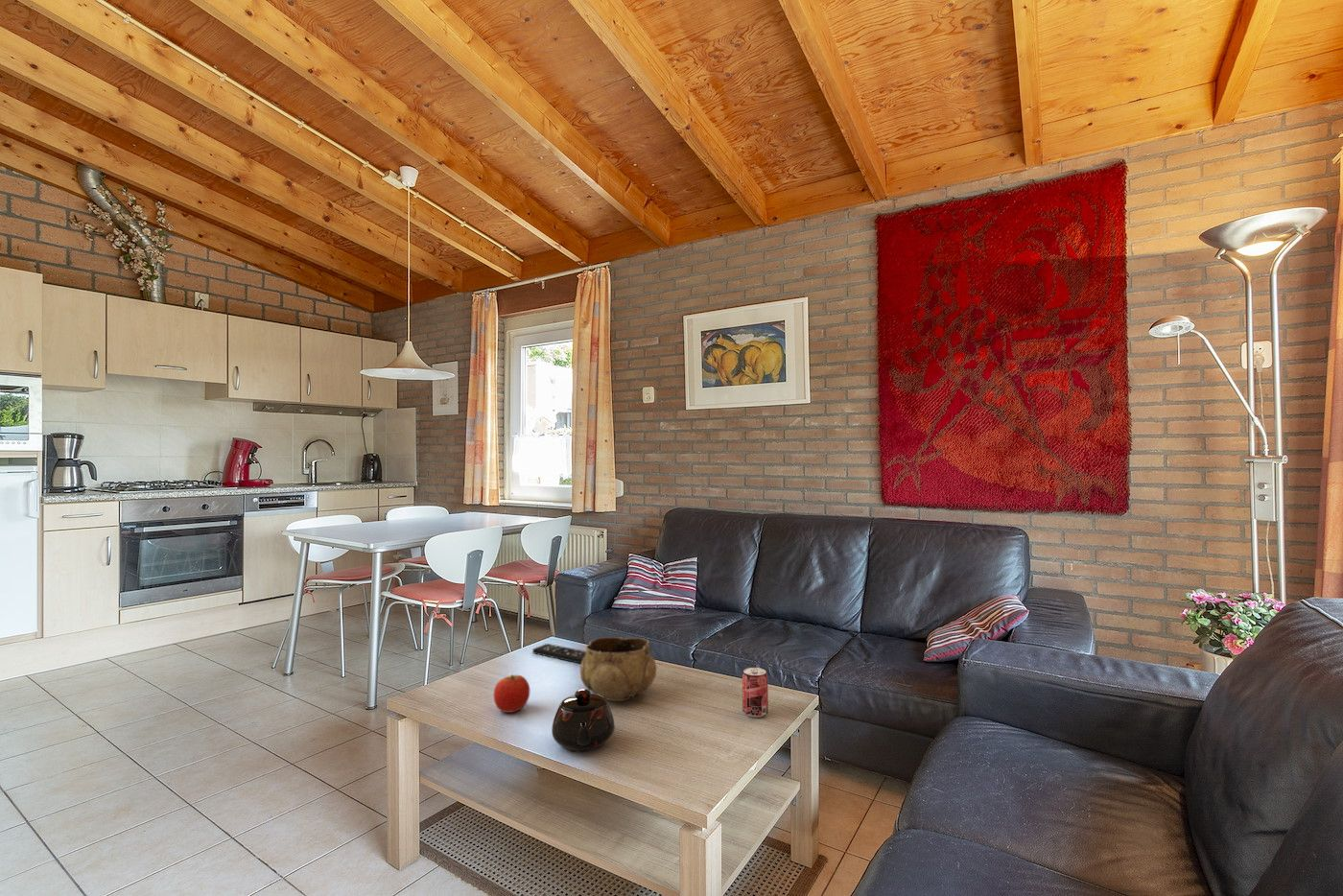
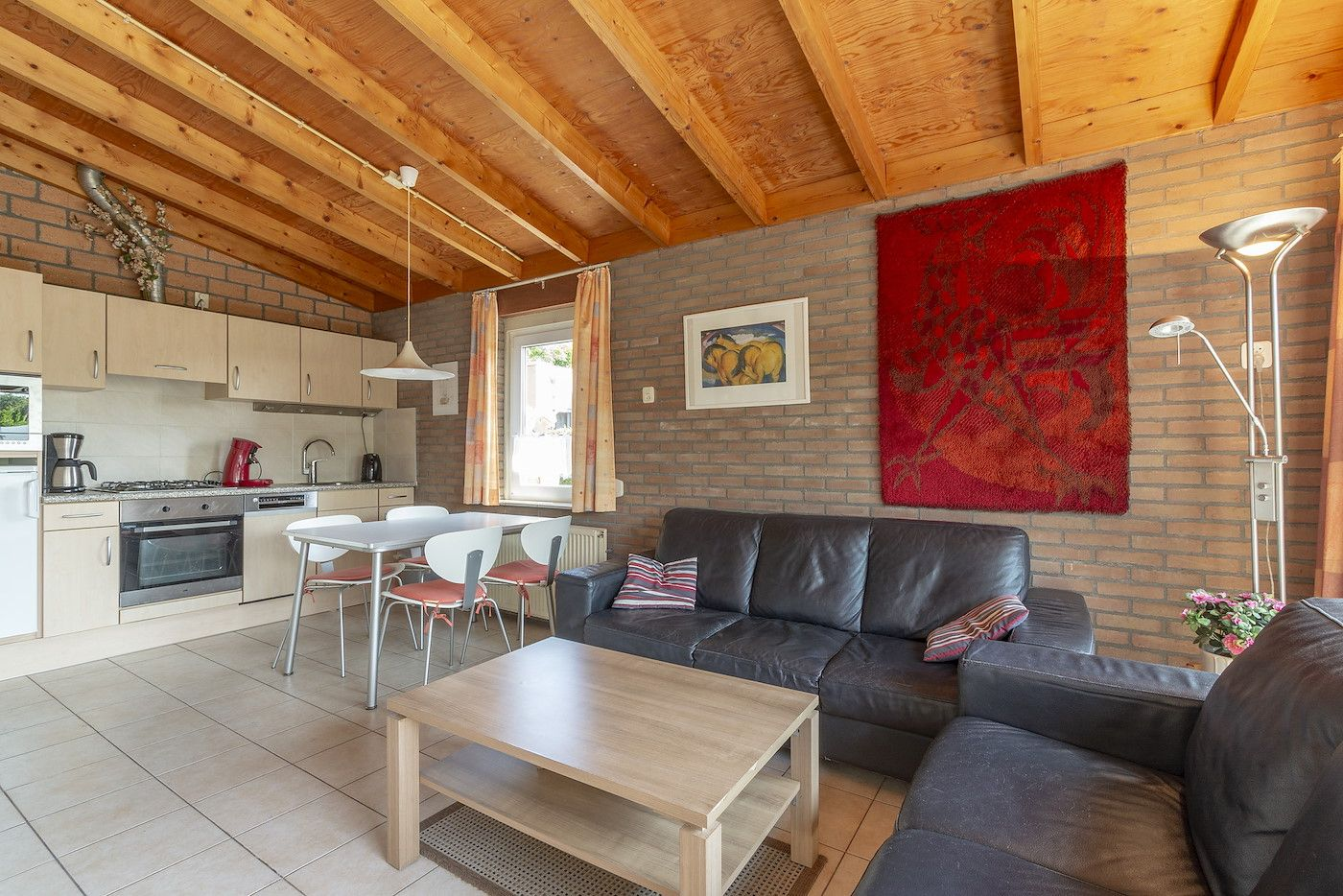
- teapot [551,688,616,752]
- apple [493,673,530,714]
- decorative bowl [579,636,657,702]
- remote control [531,643,586,665]
- beverage can [742,667,769,719]
